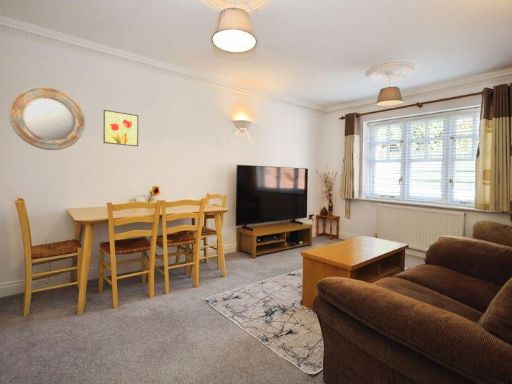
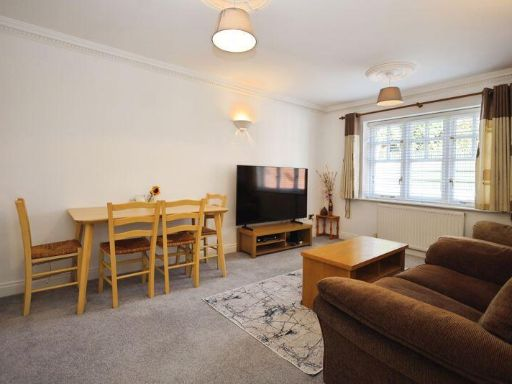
- wall art [103,109,139,147]
- home mirror [8,86,86,151]
